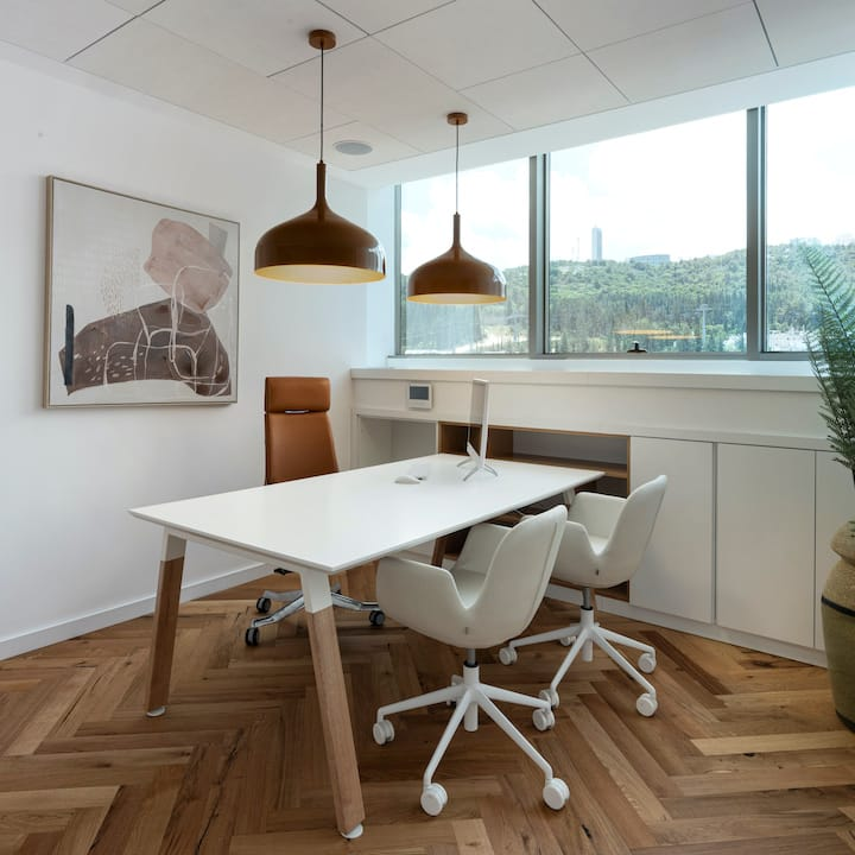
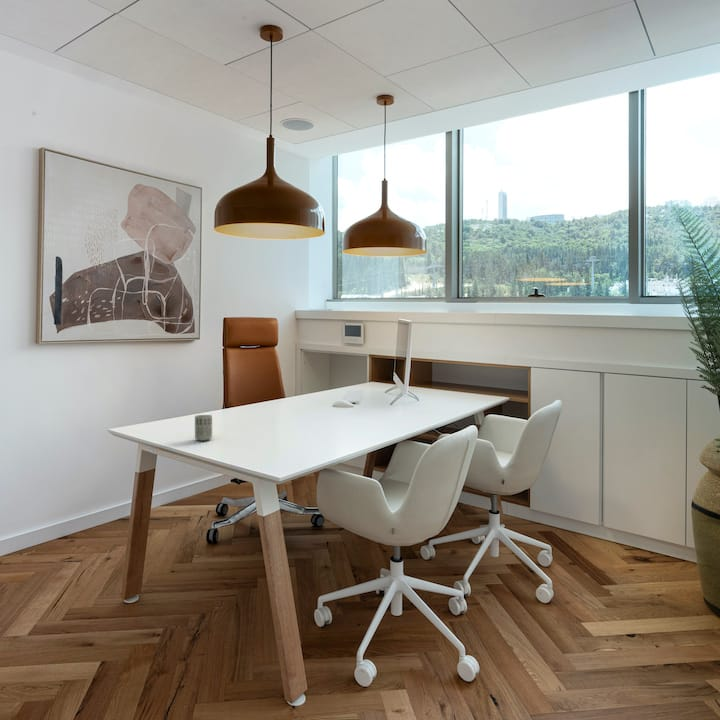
+ cup [194,414,213,442]
